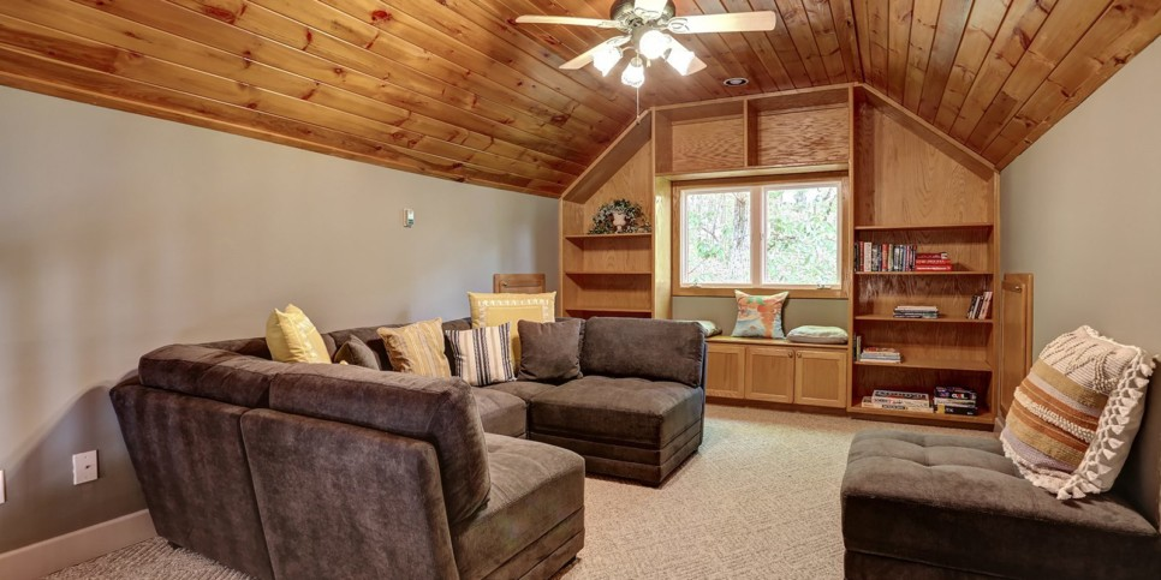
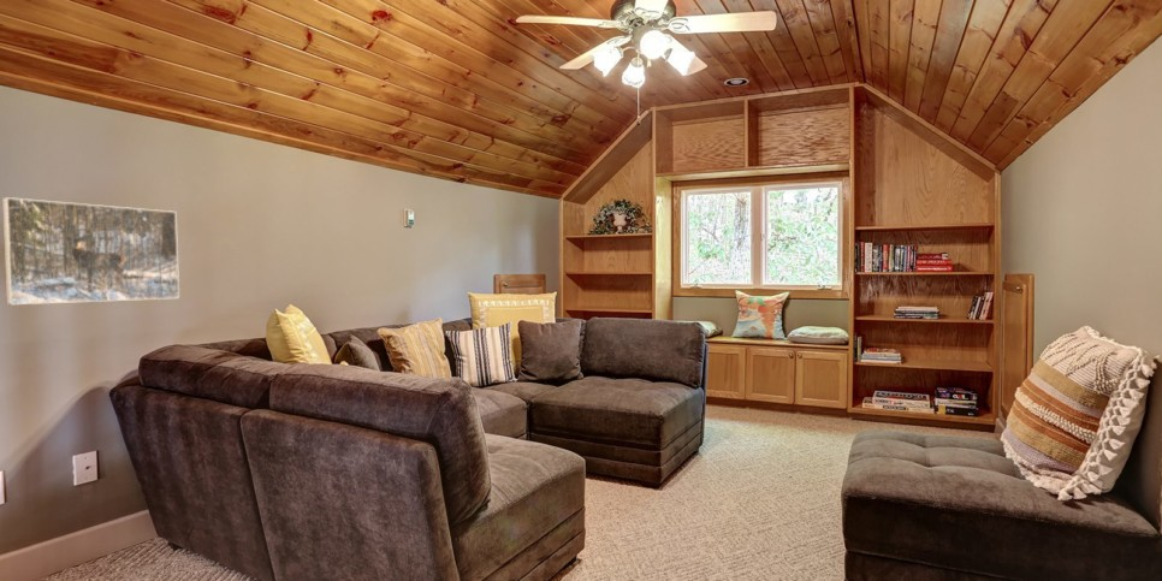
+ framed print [1,196,180,306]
